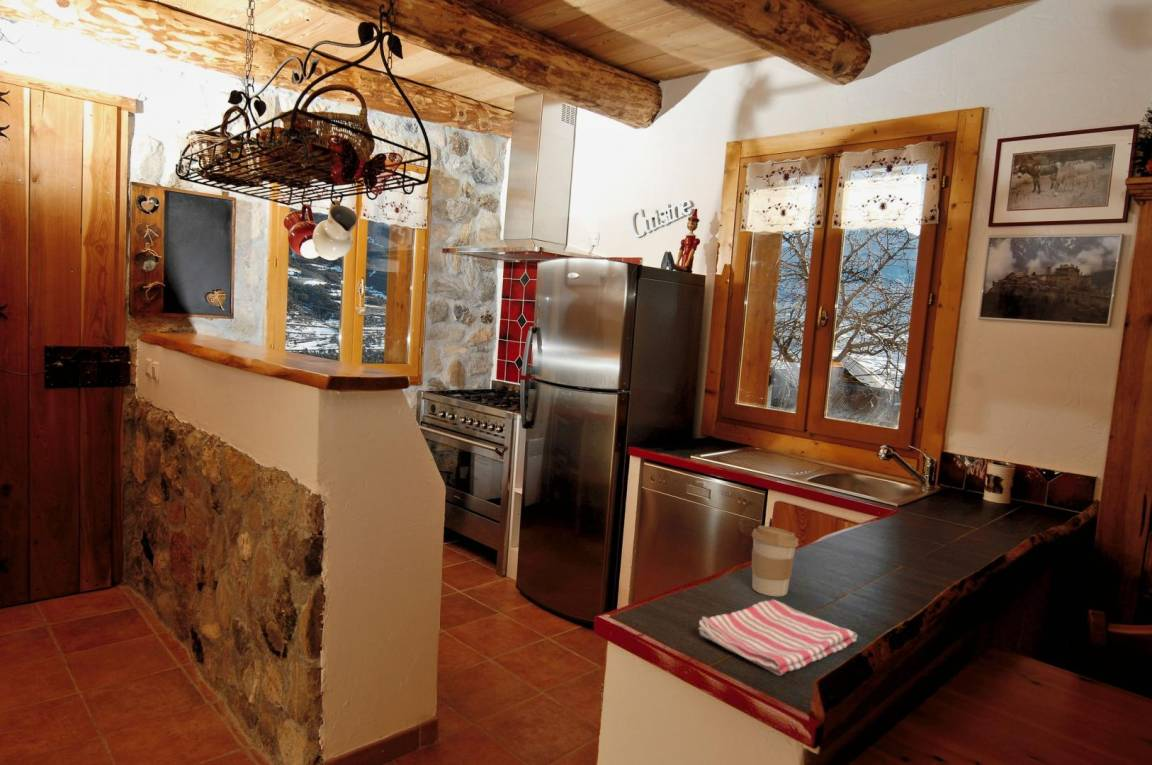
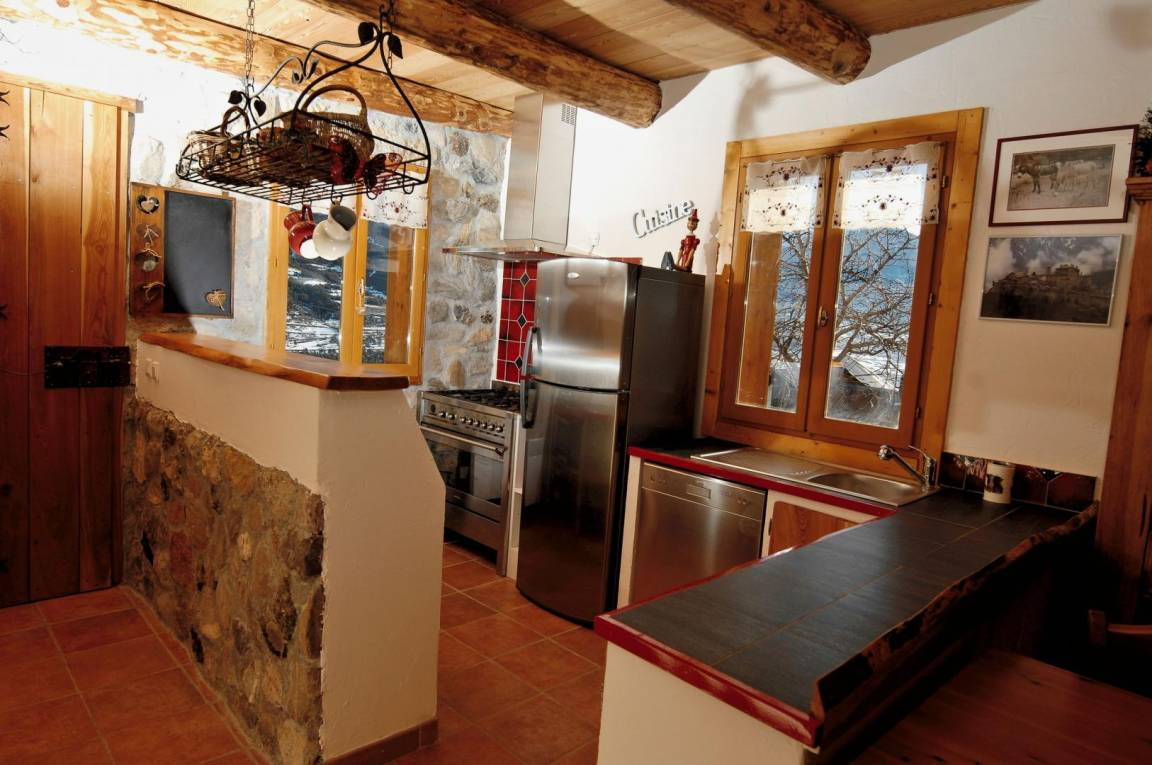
- coffee cup [751,525,799,597]
- dish towel [698,598,858,677]
